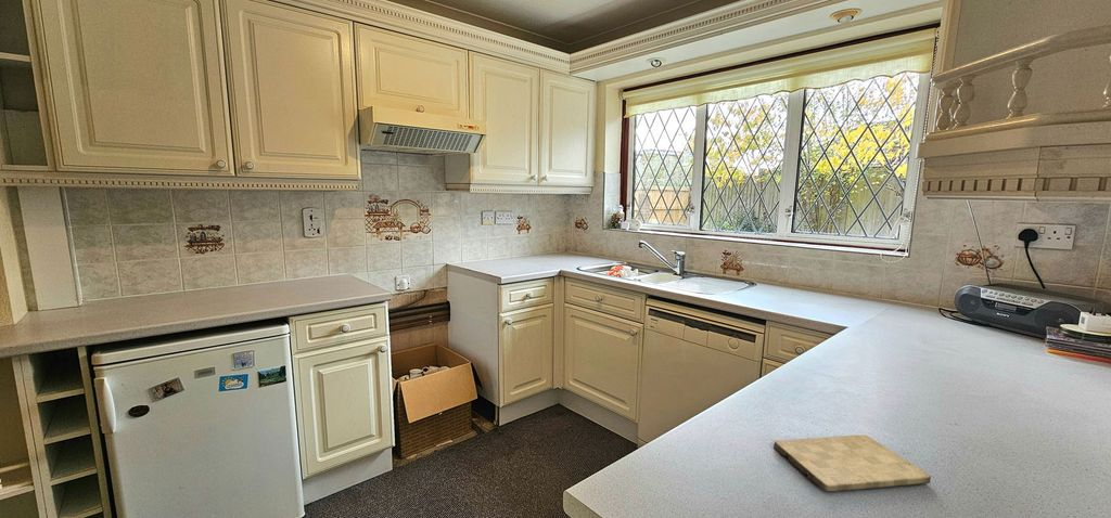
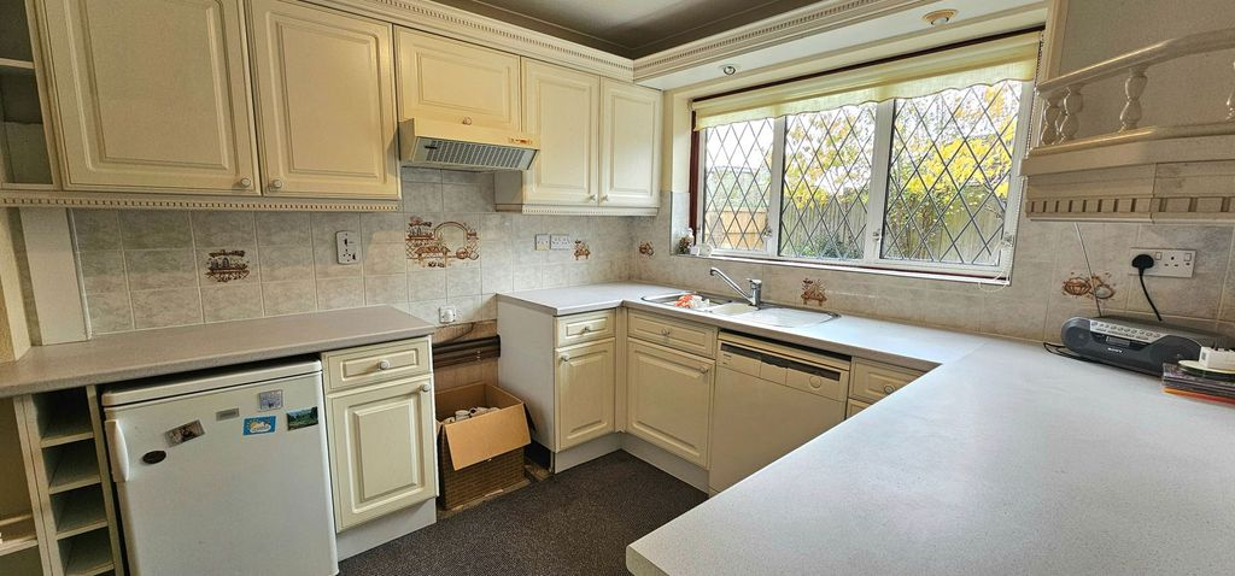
- cutting board [772,433,932,493]
